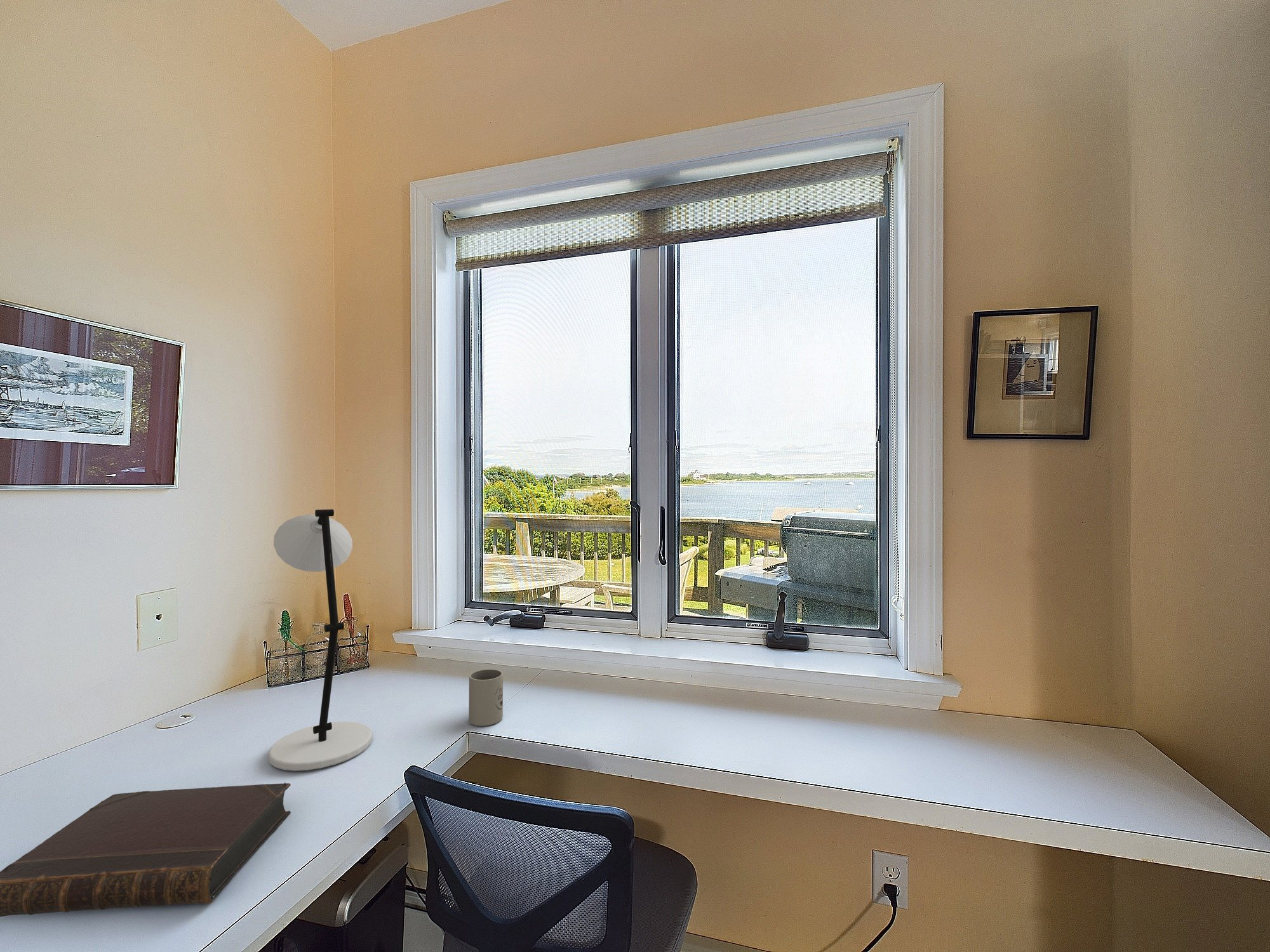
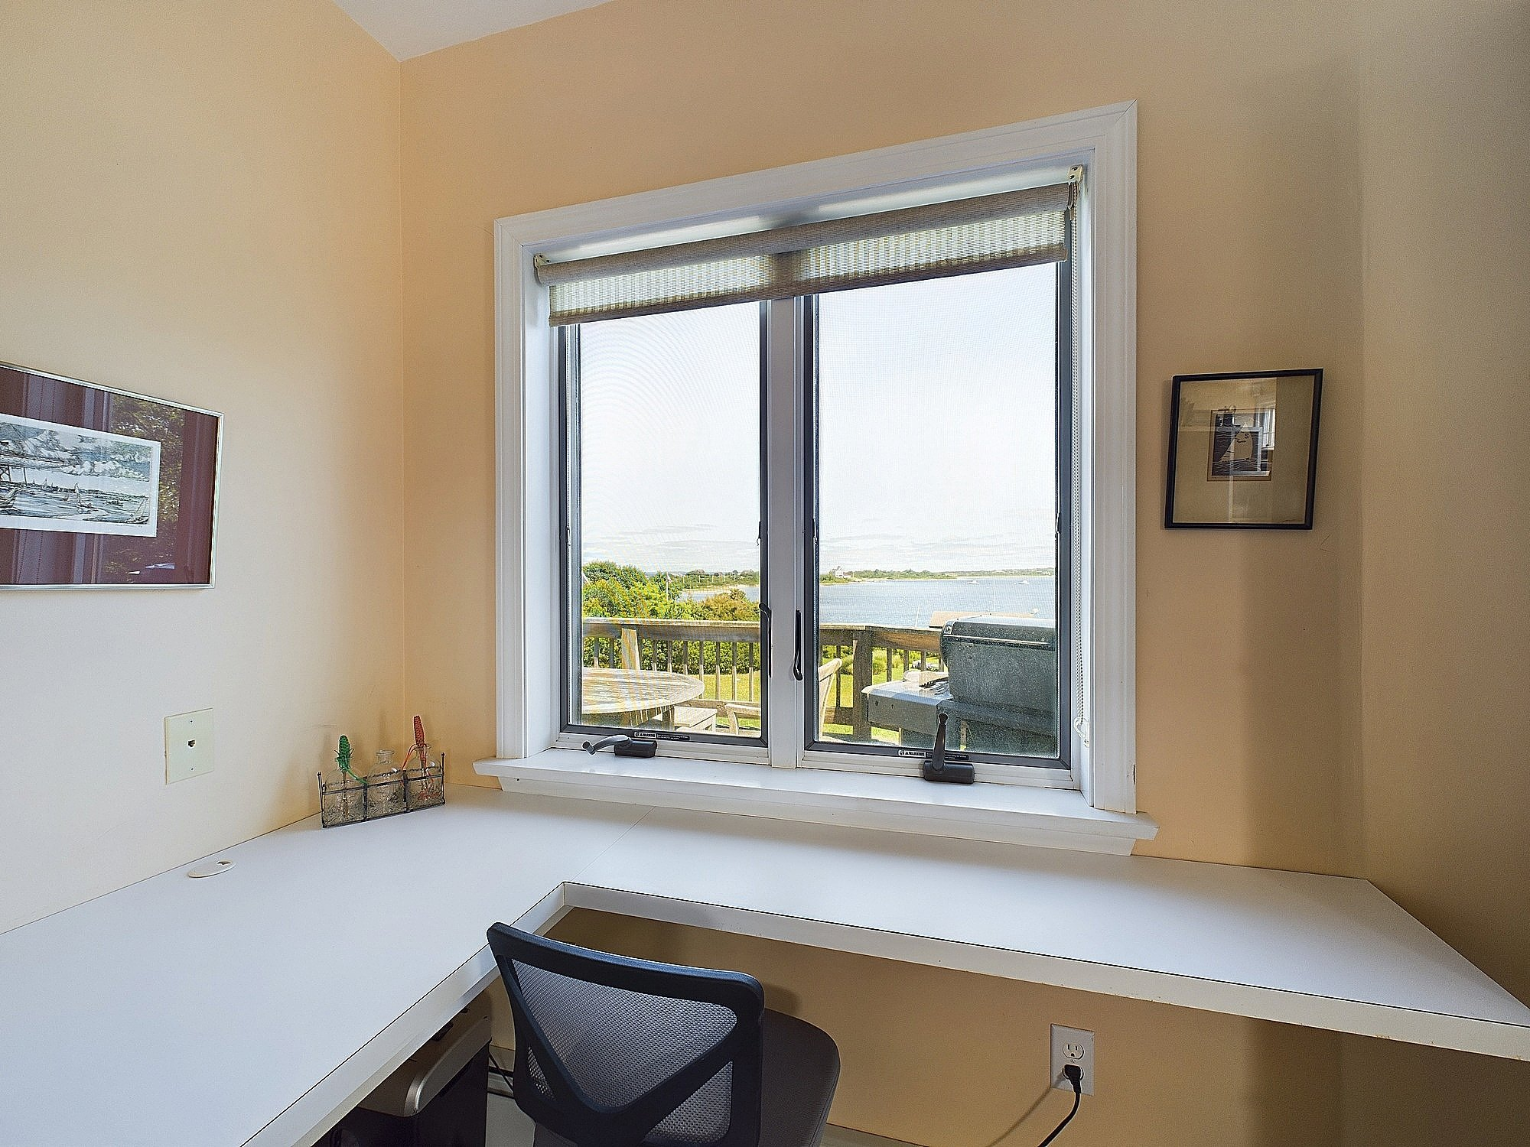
- mug [468,668,504,727]
- desk lamp [268,508,373,772]
- book [0,782,291,918]
